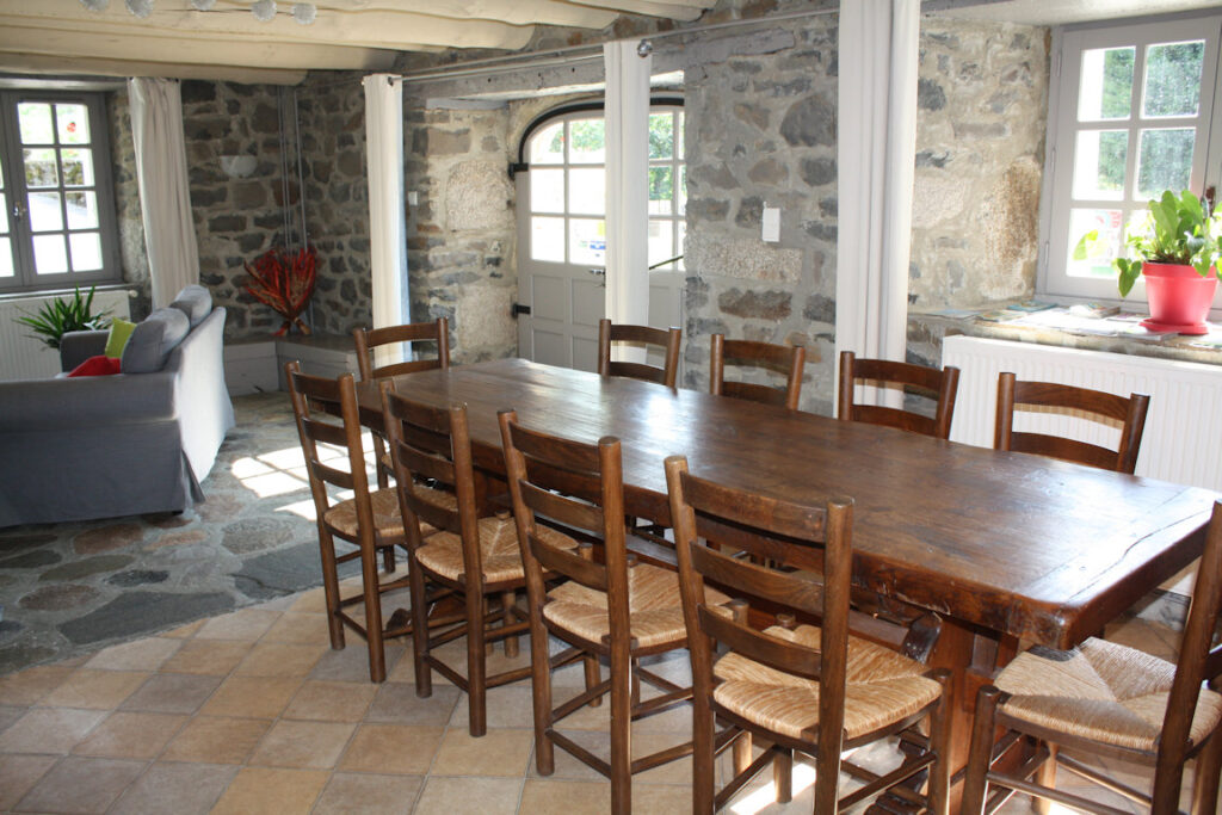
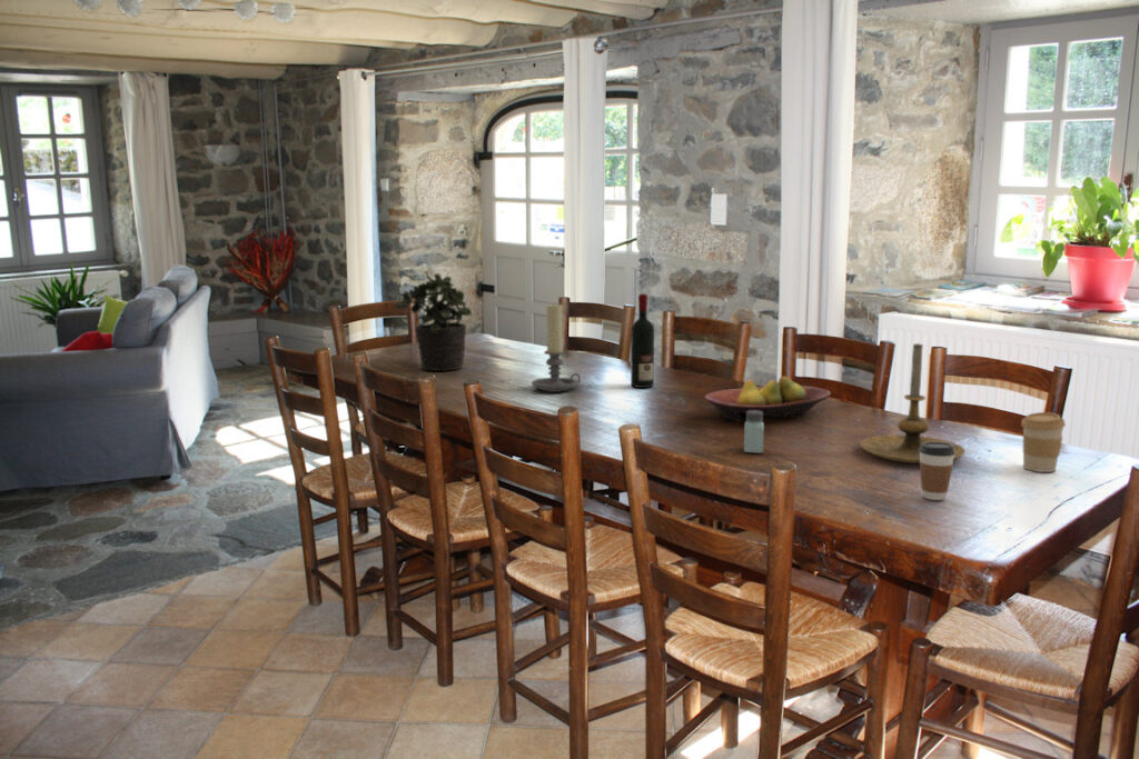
+ coffee cup [919,442,954,501]
+ candle holder [859,342,967,465]
+ fruit bowl [704,376,832,422]
+ coffee cup [1020,411,1067,473]
+ alcohol [630,292,655,389]
+ potted plant [394,270,473,372]
+ saltshaker [743,410,765,455]
+ candle holder [531,302,582,393]
